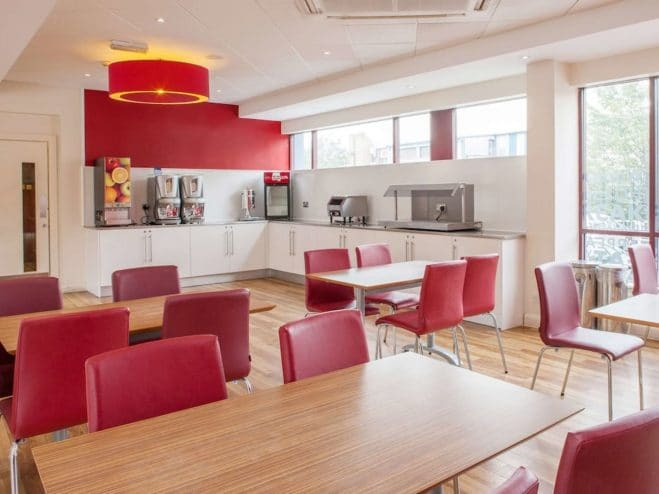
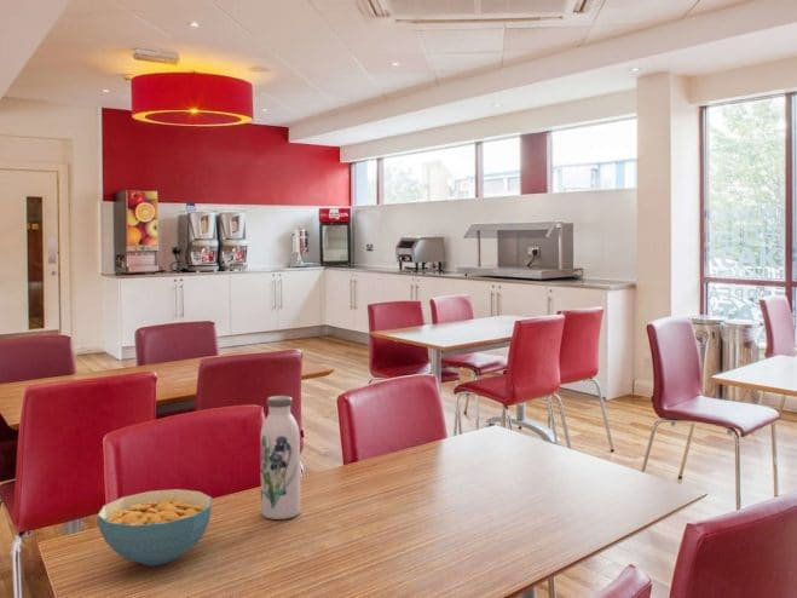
+ cereal bowl [96,488,213,567]
+ water bottle [259,395,302,521]
